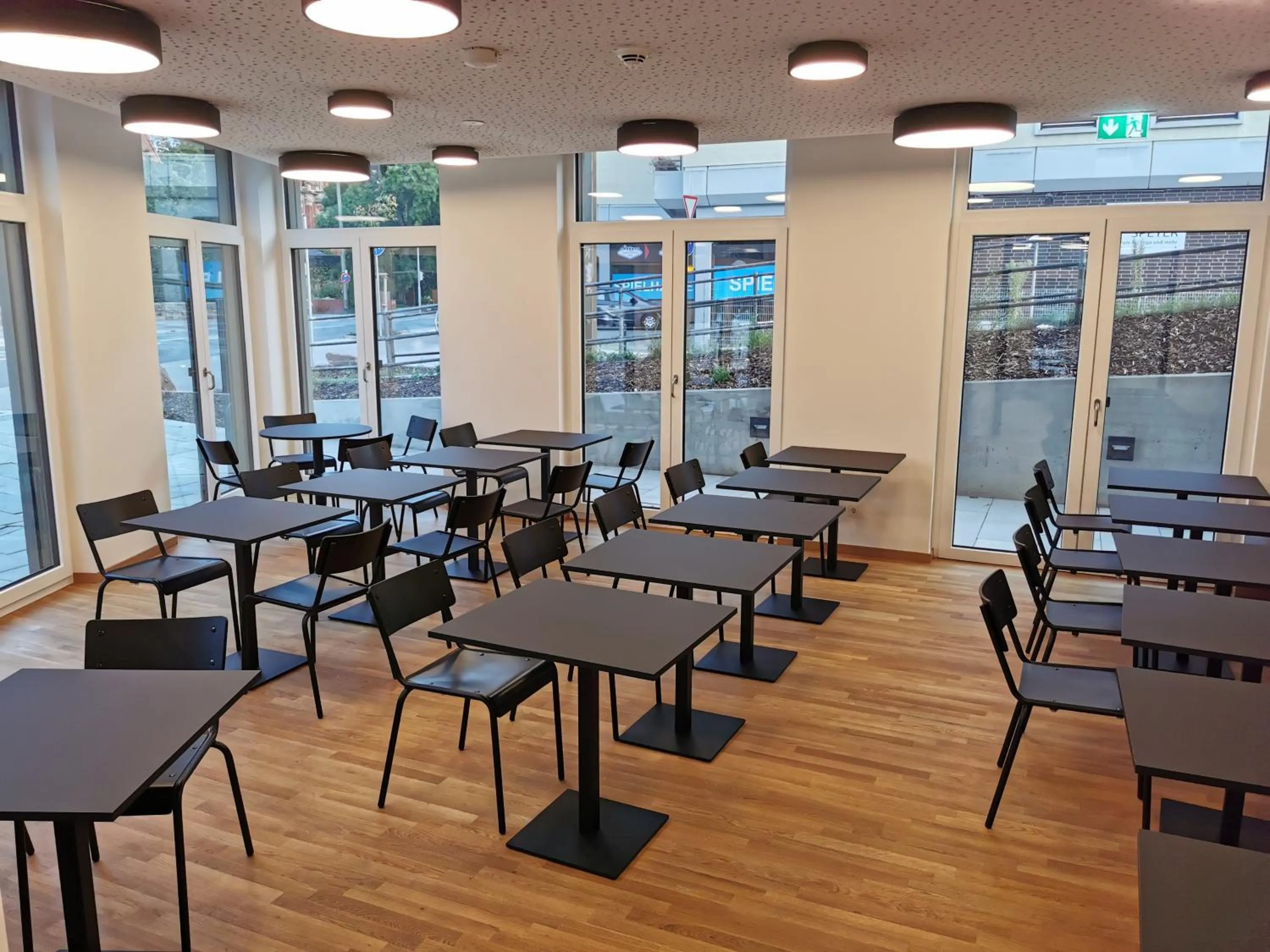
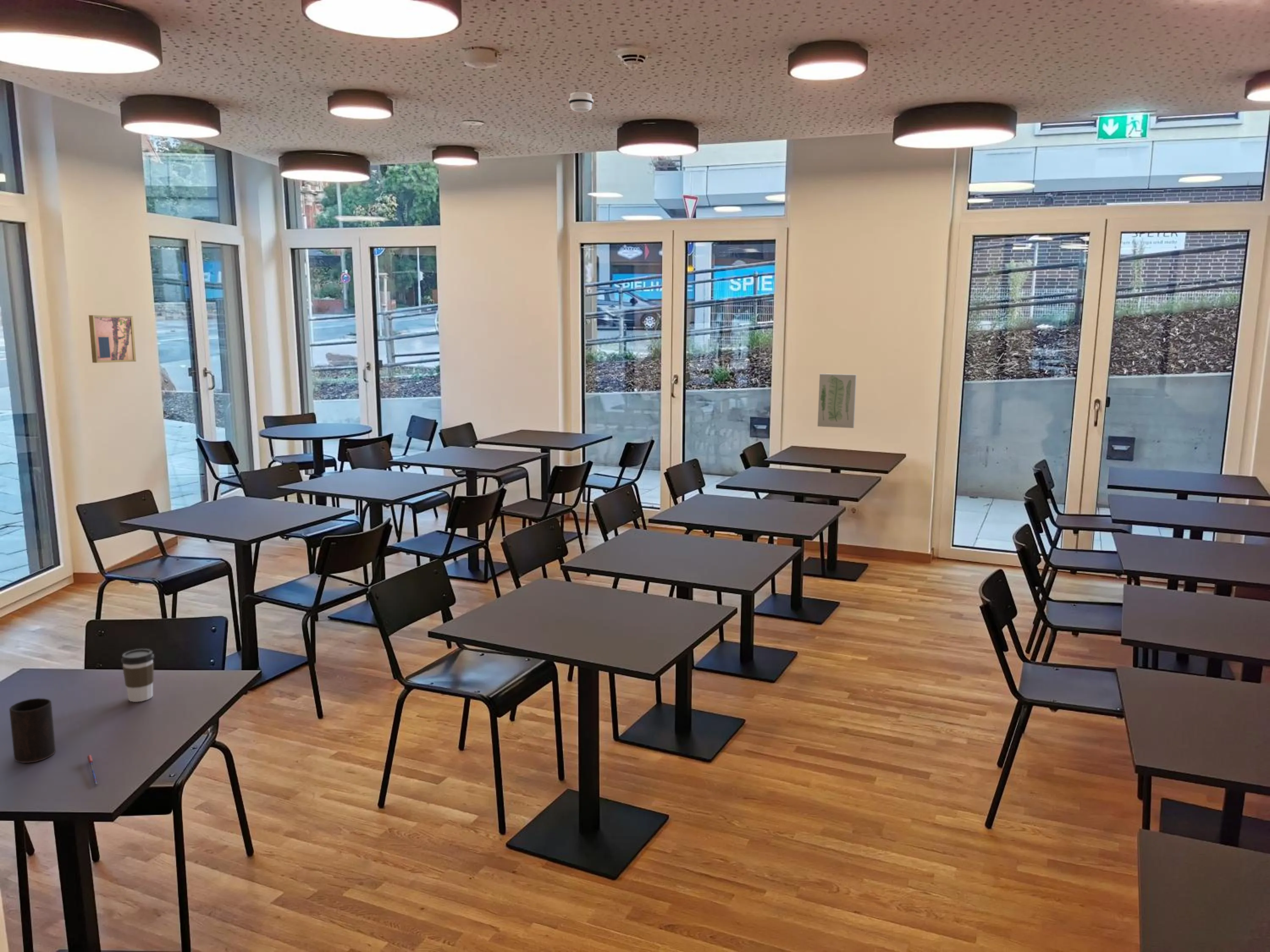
+ wall art [88,315,137,363]
+ cup [9,698,56,763]
+ coffee cup [121,648,155,702]
+ wall art [817,373,857,429]
+ pen [87,754,99,786]
+ smoke detector [568,92,594,112]
